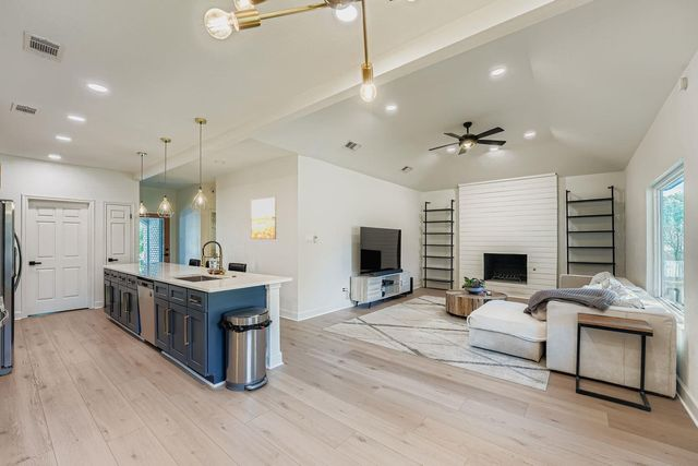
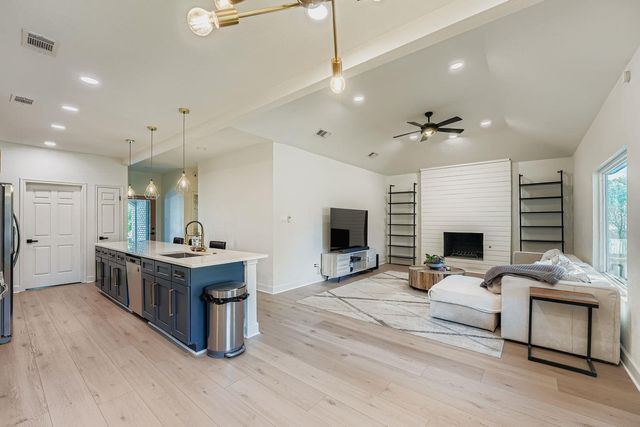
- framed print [250,195,277,240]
